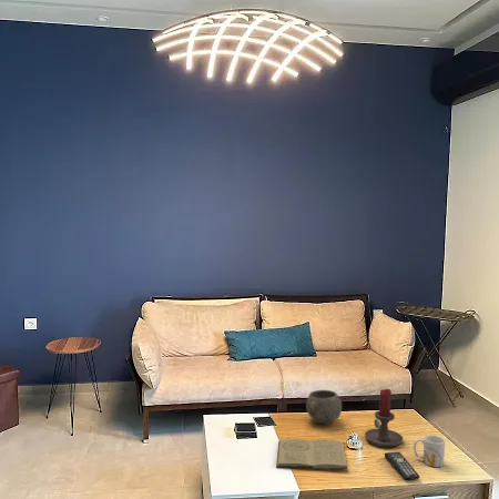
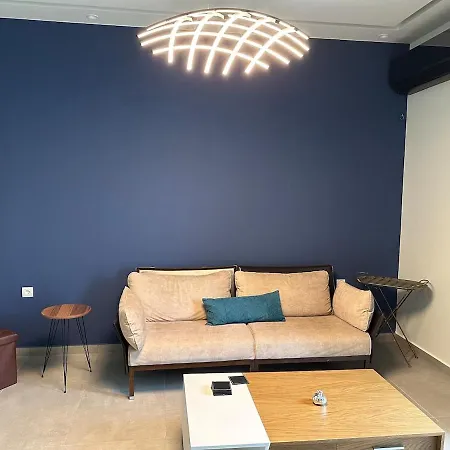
- remote control [384,451,421,481]
- bowl [305,389,343,425]
- book [275,438,348,470]
- candle holder [364,388,405,448]
- mug [413,434,446,468]
